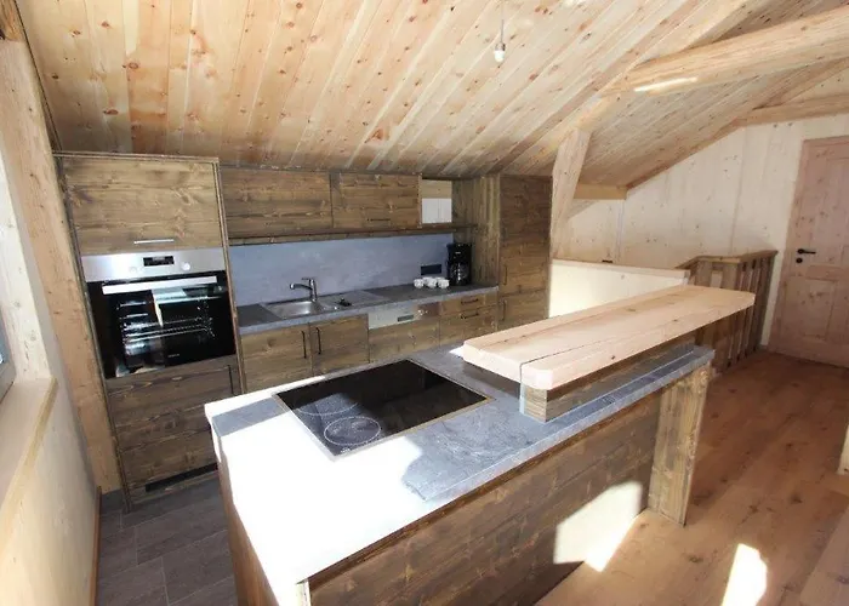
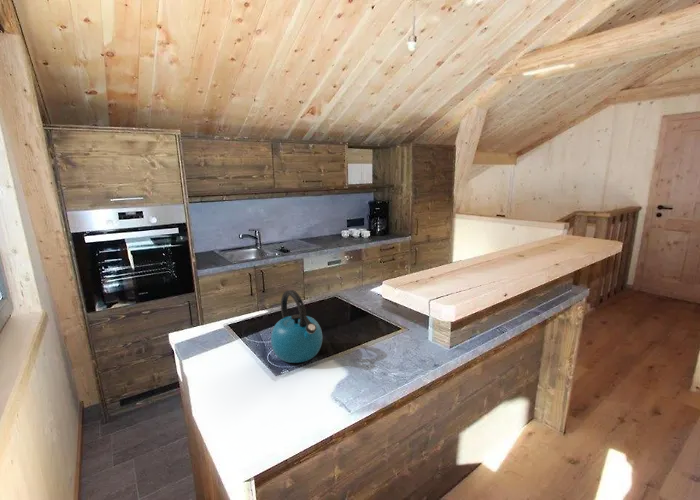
+ kettle [270,289,323,364]
